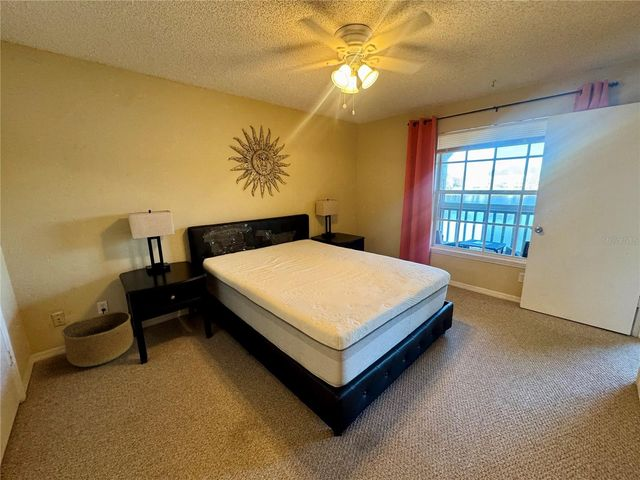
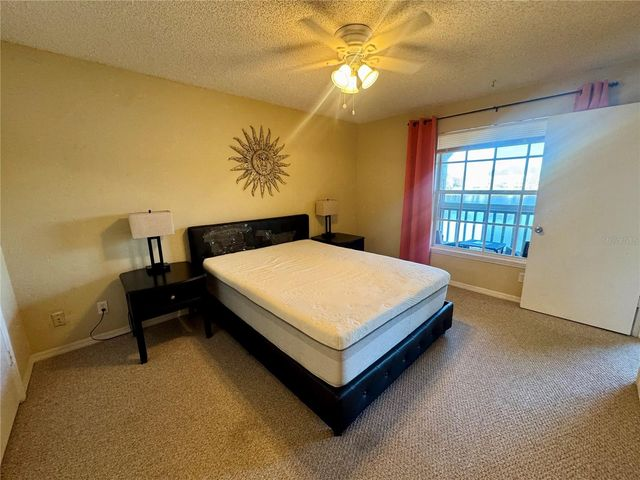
- basket [60,310,134,368]
